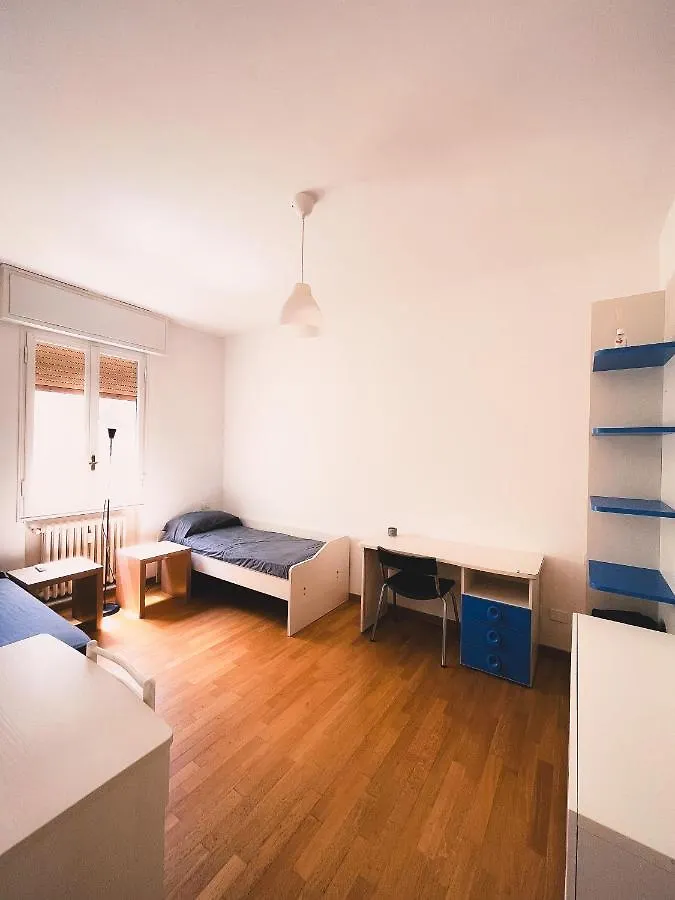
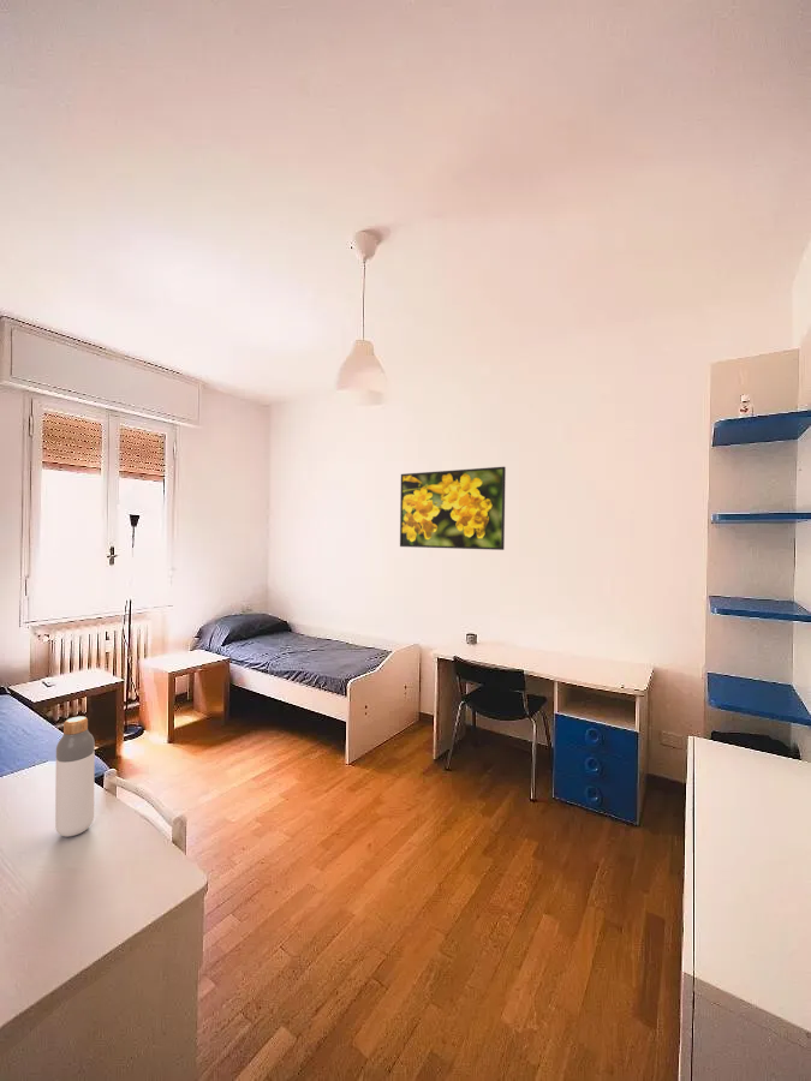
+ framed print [399,466,507,551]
+ bottle [54,716,96,838]
